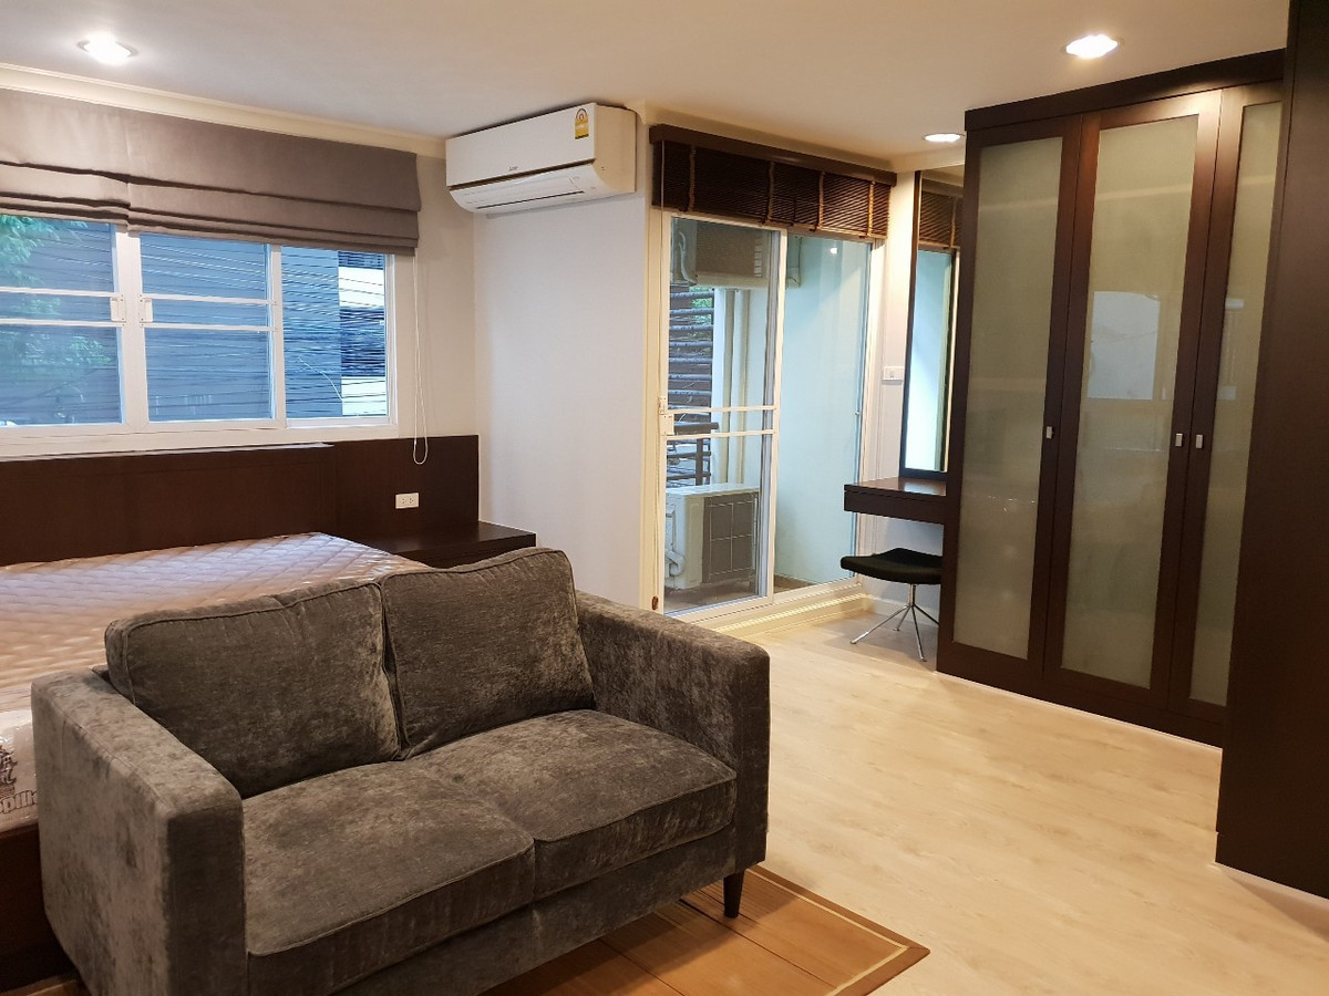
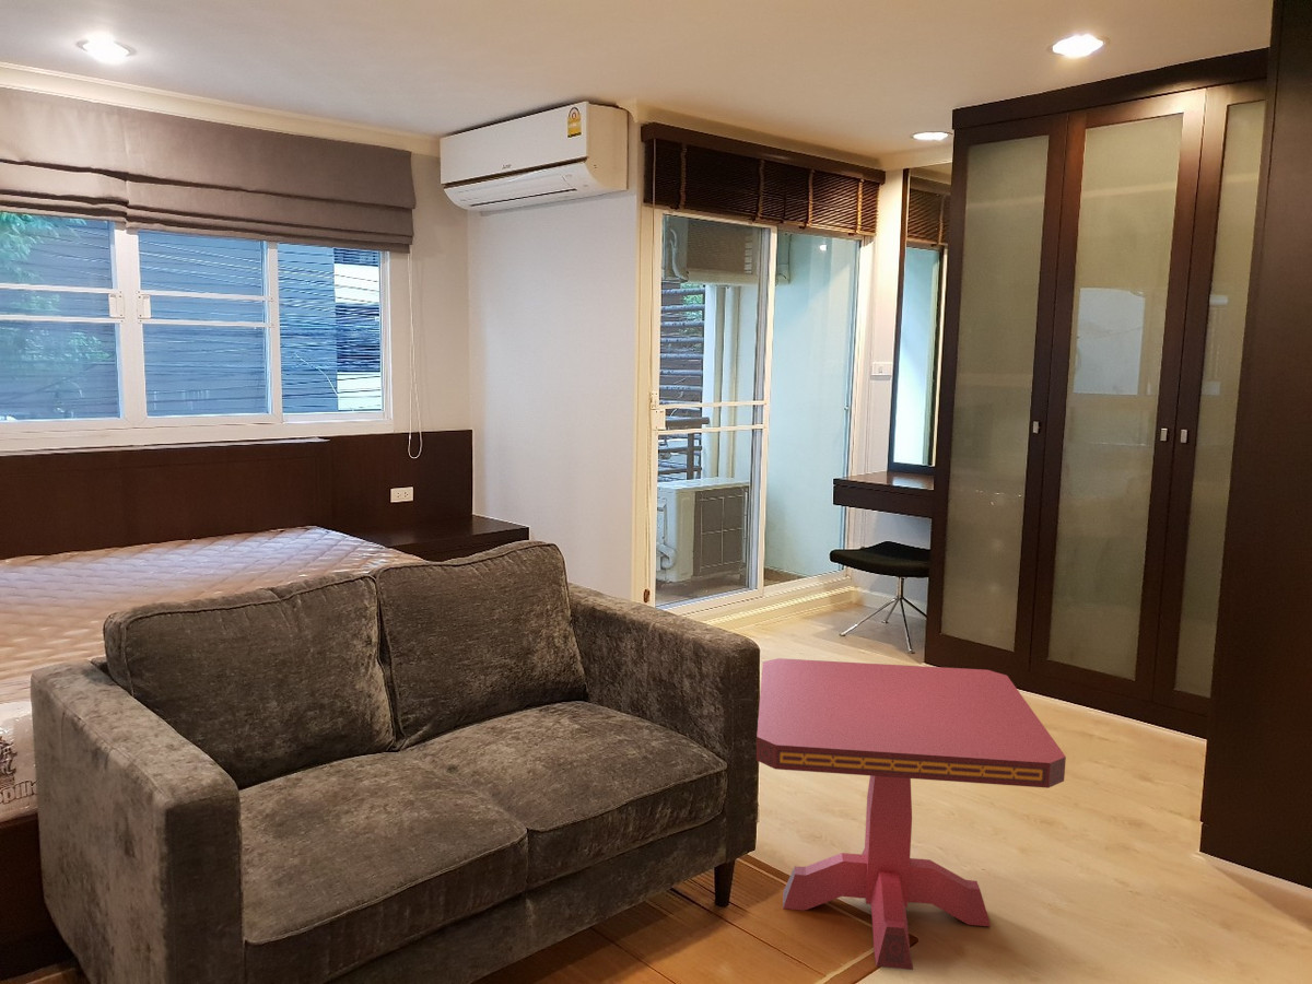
+ side table [755,657,1067,971]
